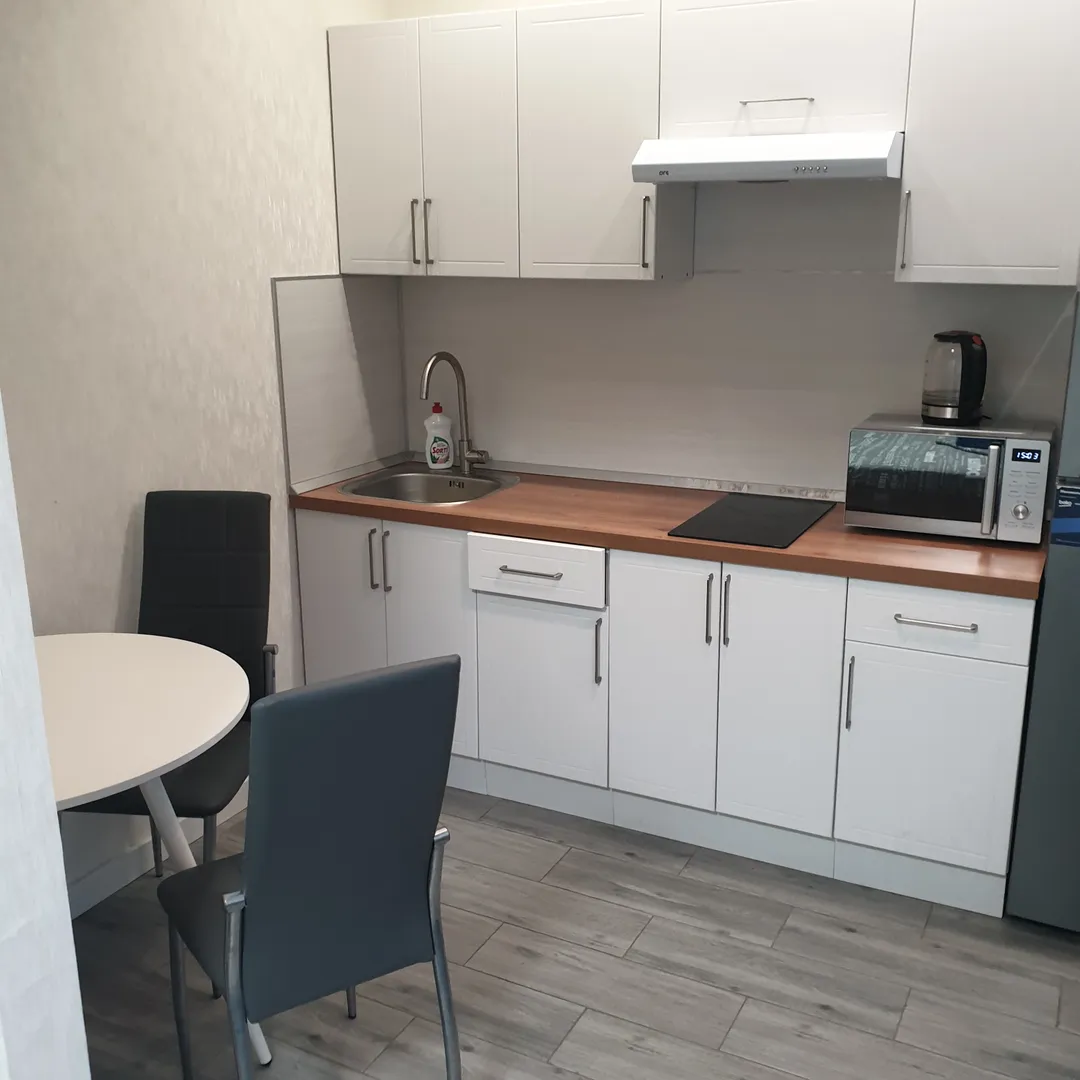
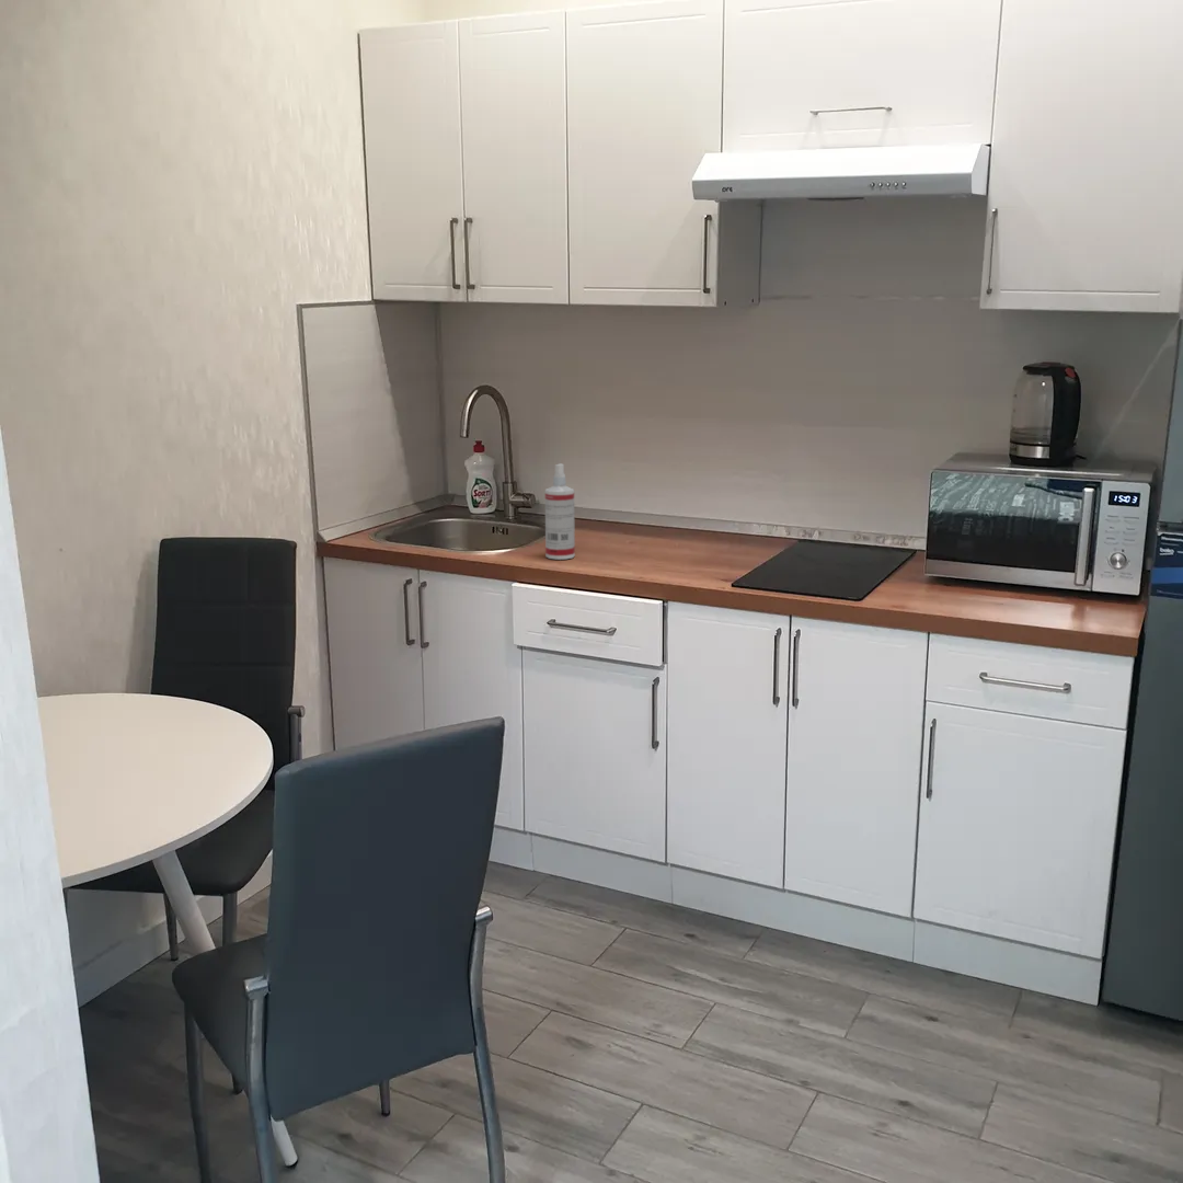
+ spray bottle [544,463,576,561]
